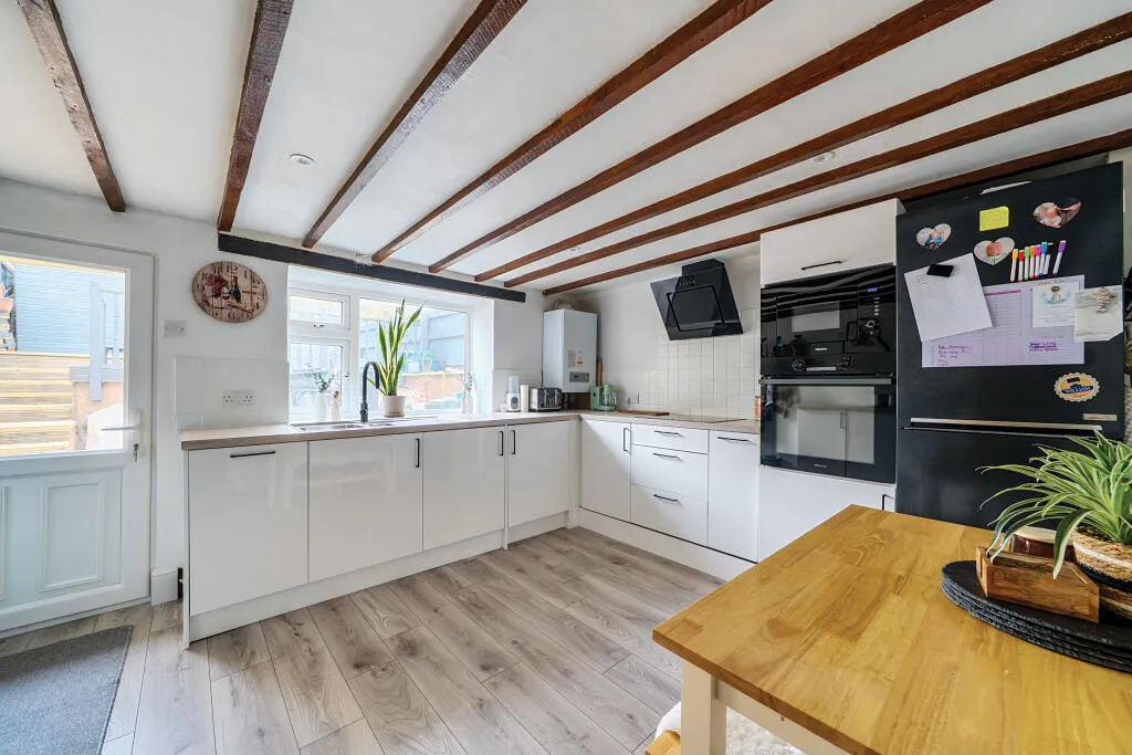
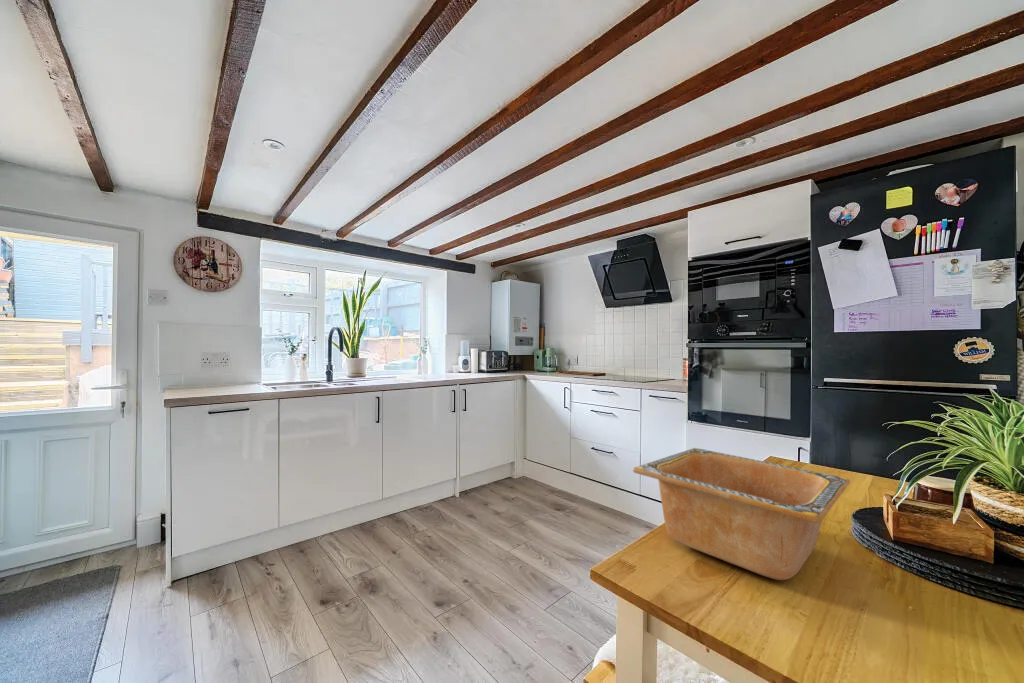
+ serving bowl [632,447,851,581]
